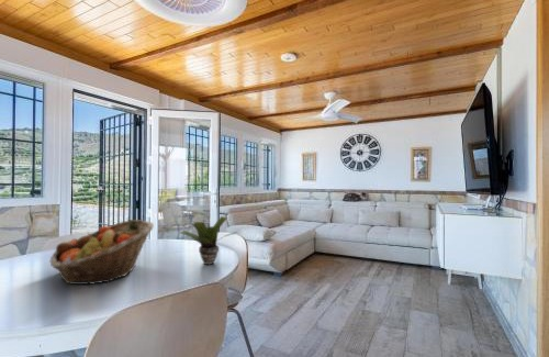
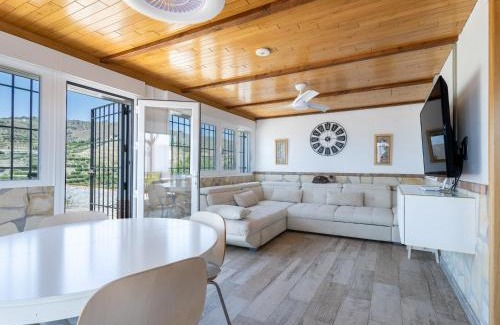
- fruit basket [48,219,155,286]
- potted plant [179,215,238,266]
